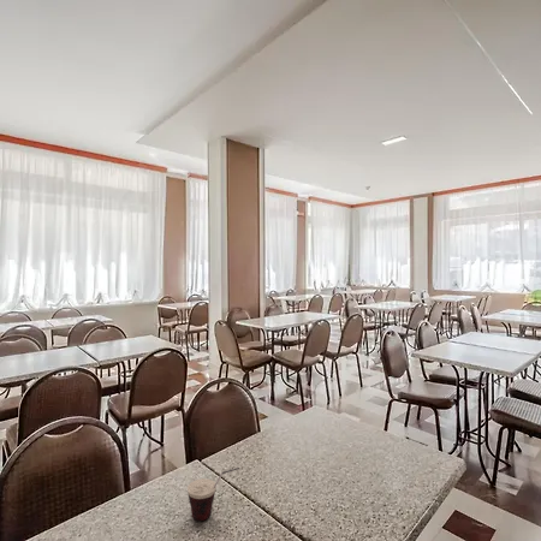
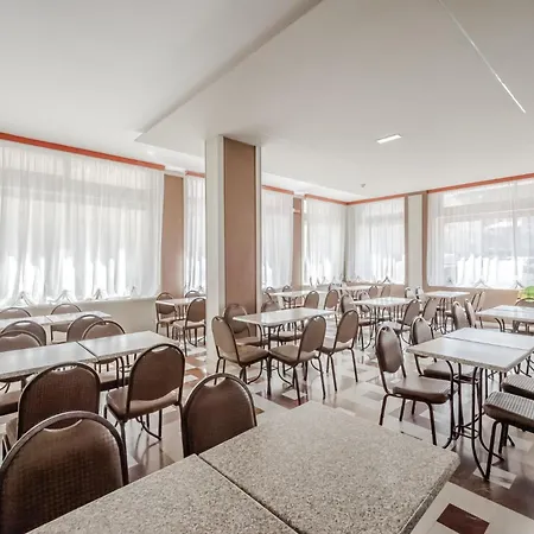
- cup [186,466,240,522]
